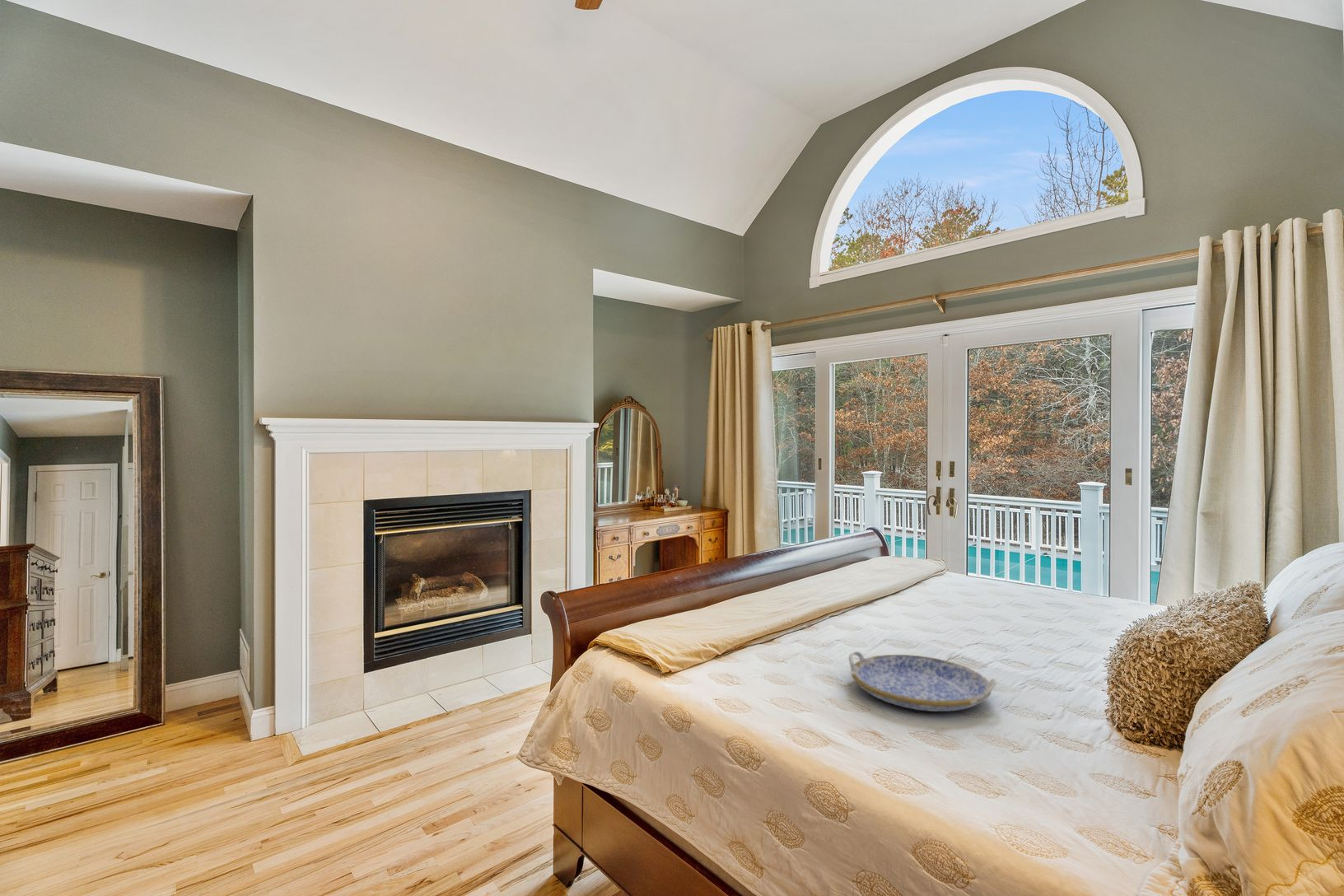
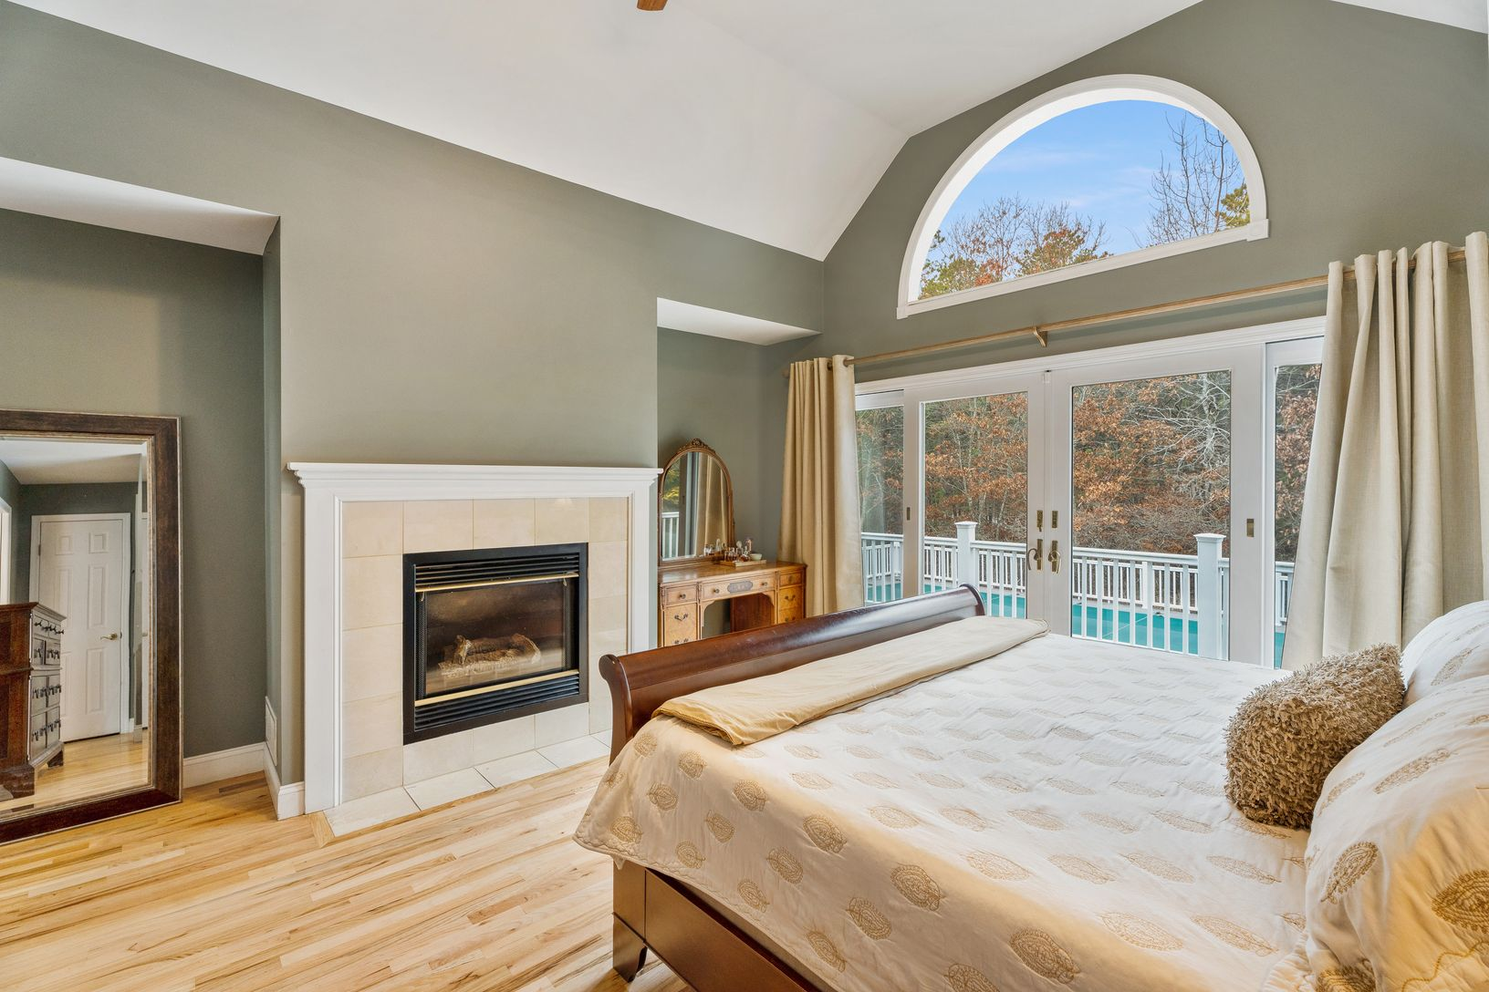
- serving tray [848,651,998,712]
